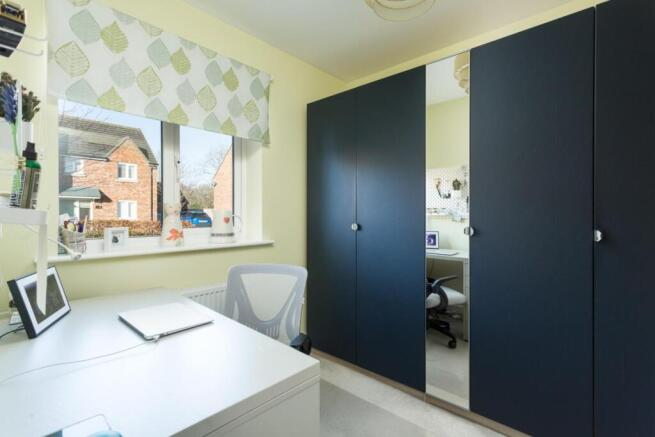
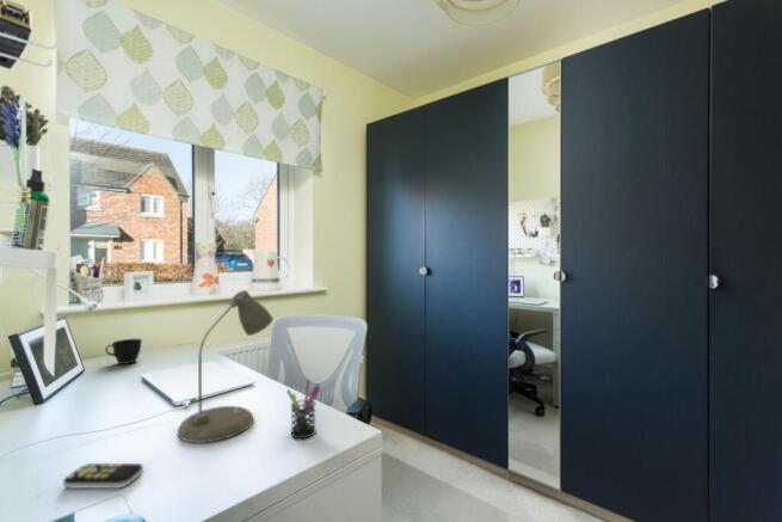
+ remote control [62,462,144,490]
+ cup [104,338,143,366]
+ desk lamp [177,289,275,443]
+ pen holder [285,379,321,440]
